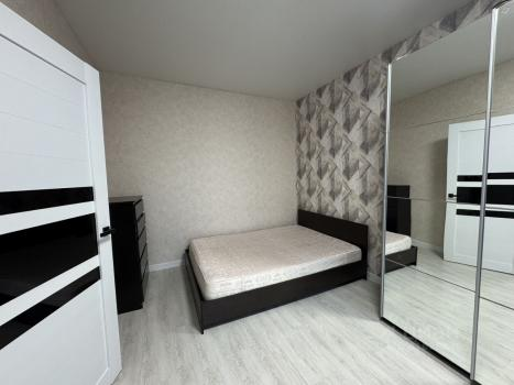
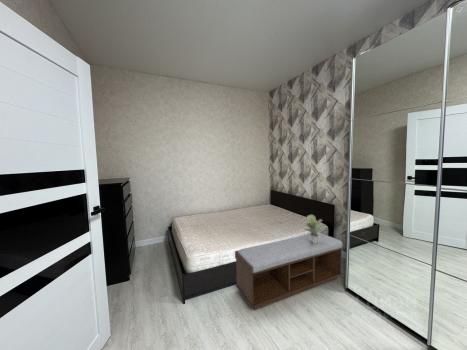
+ bench [234,232,344,311]
+ potted plant [304,214,326,244]
